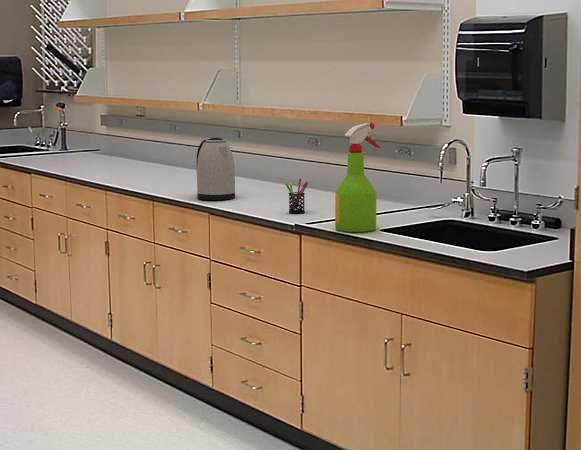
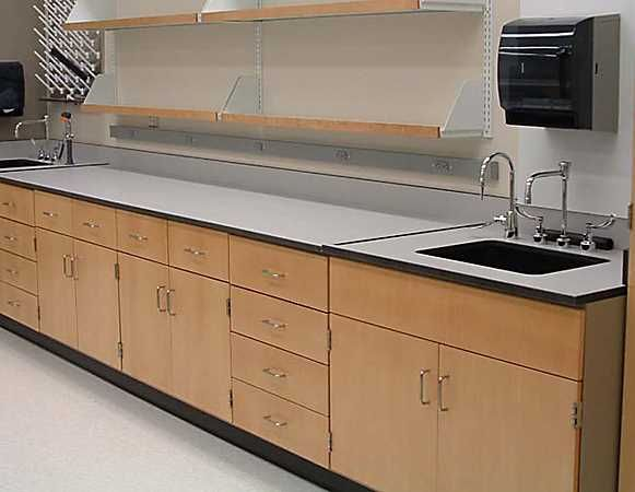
- pen holder [285,177,309,214]
- spray bottle [334,122,382,233]
- kettle [196,137,236,201]
